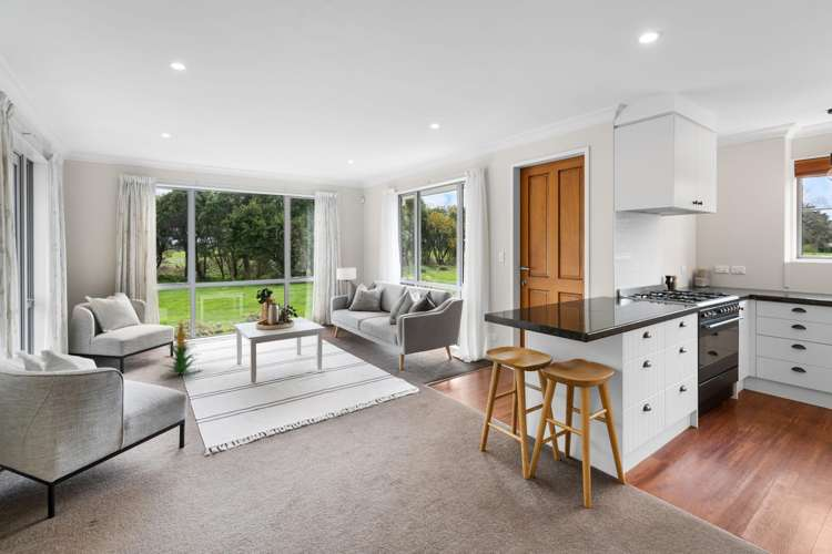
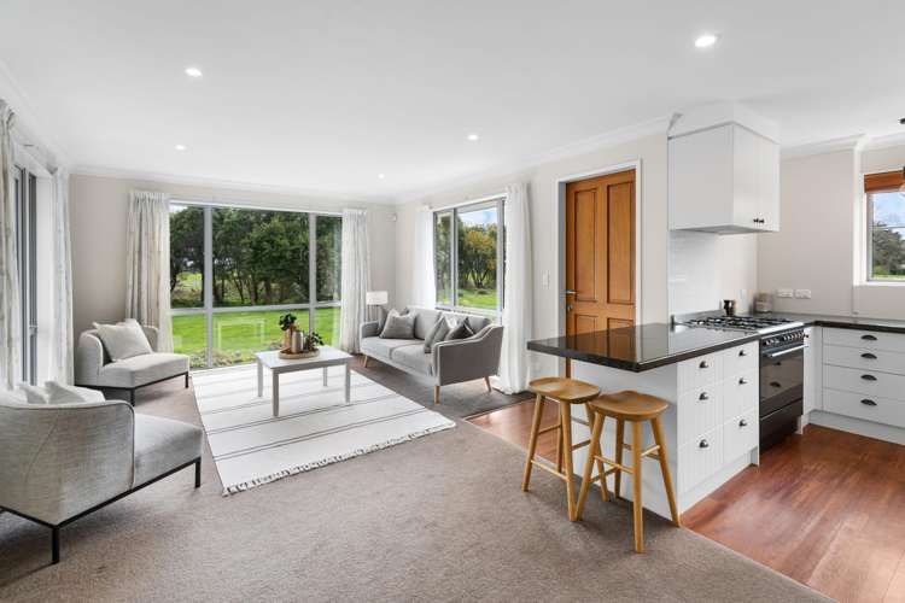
- indoor plant [159,318,202,378]
